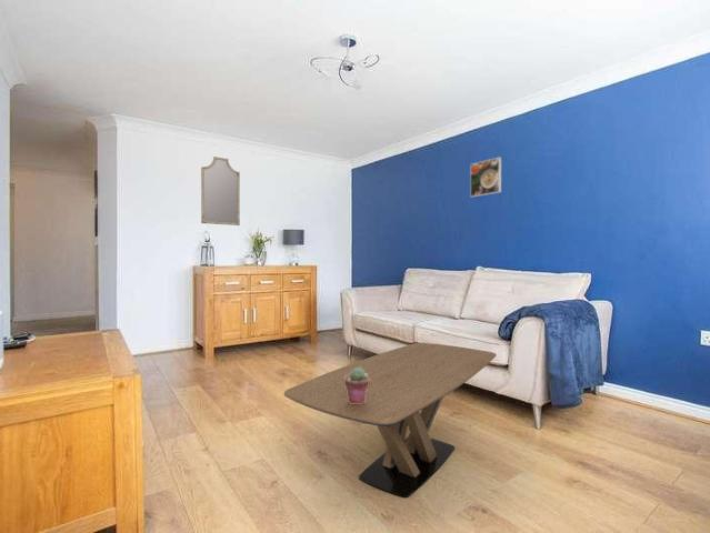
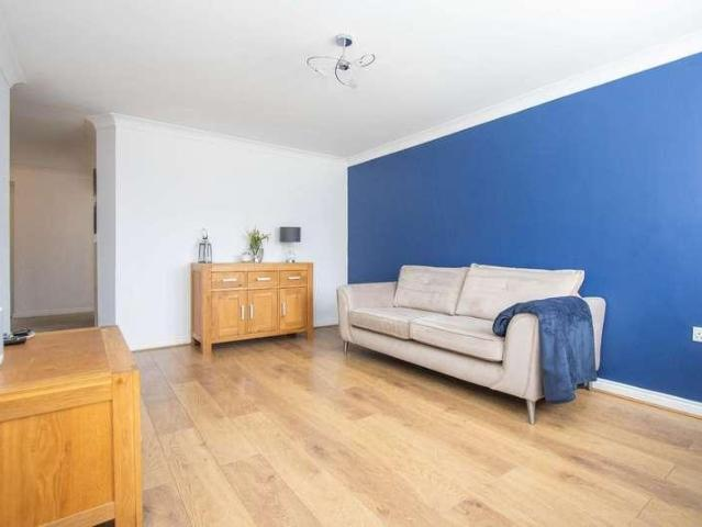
- potted succulent [344,368,370,404]
- home mirror [200,155,241,227]
- coffee table [283,342,498,499]
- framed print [469,155,502,198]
